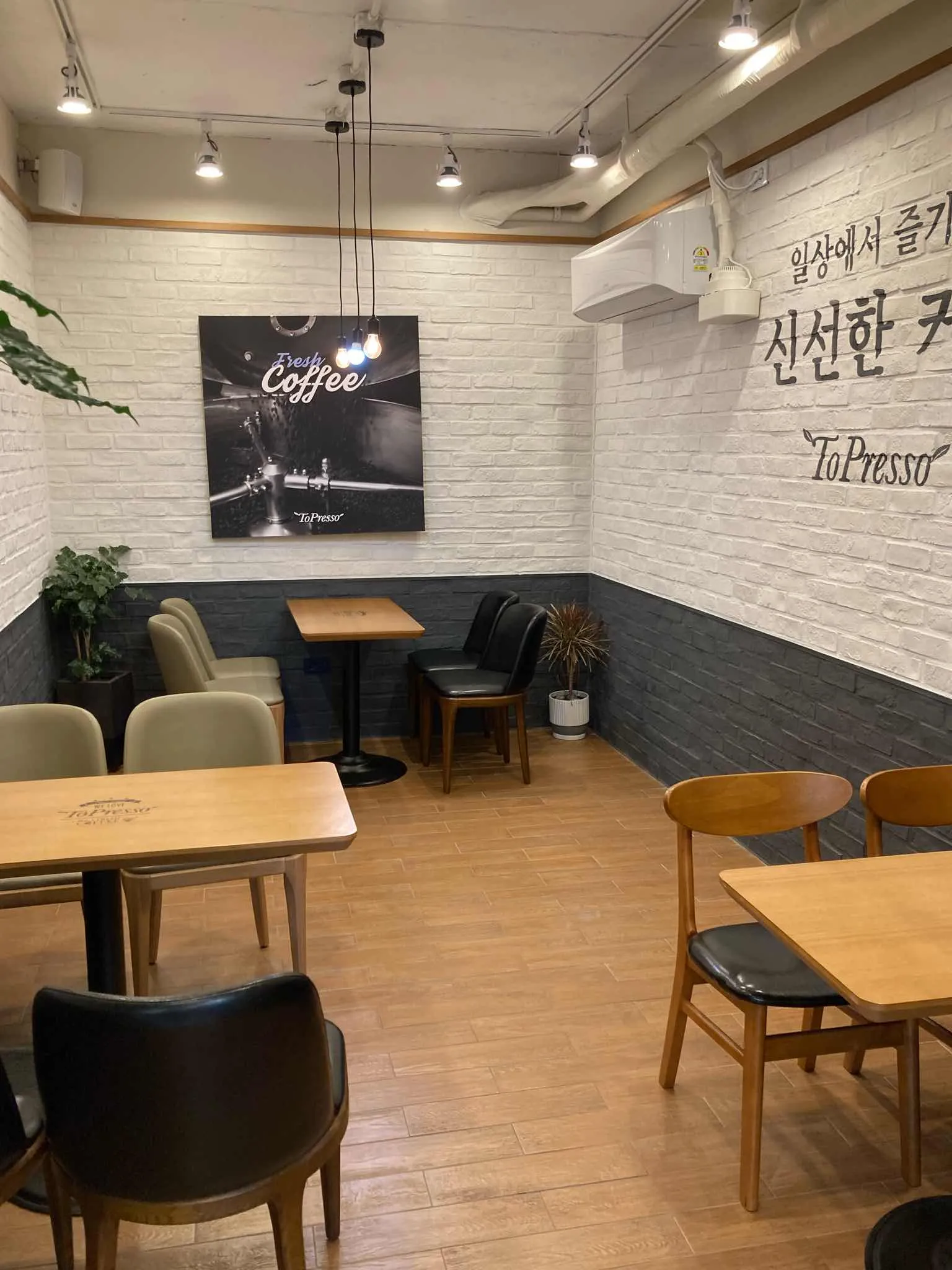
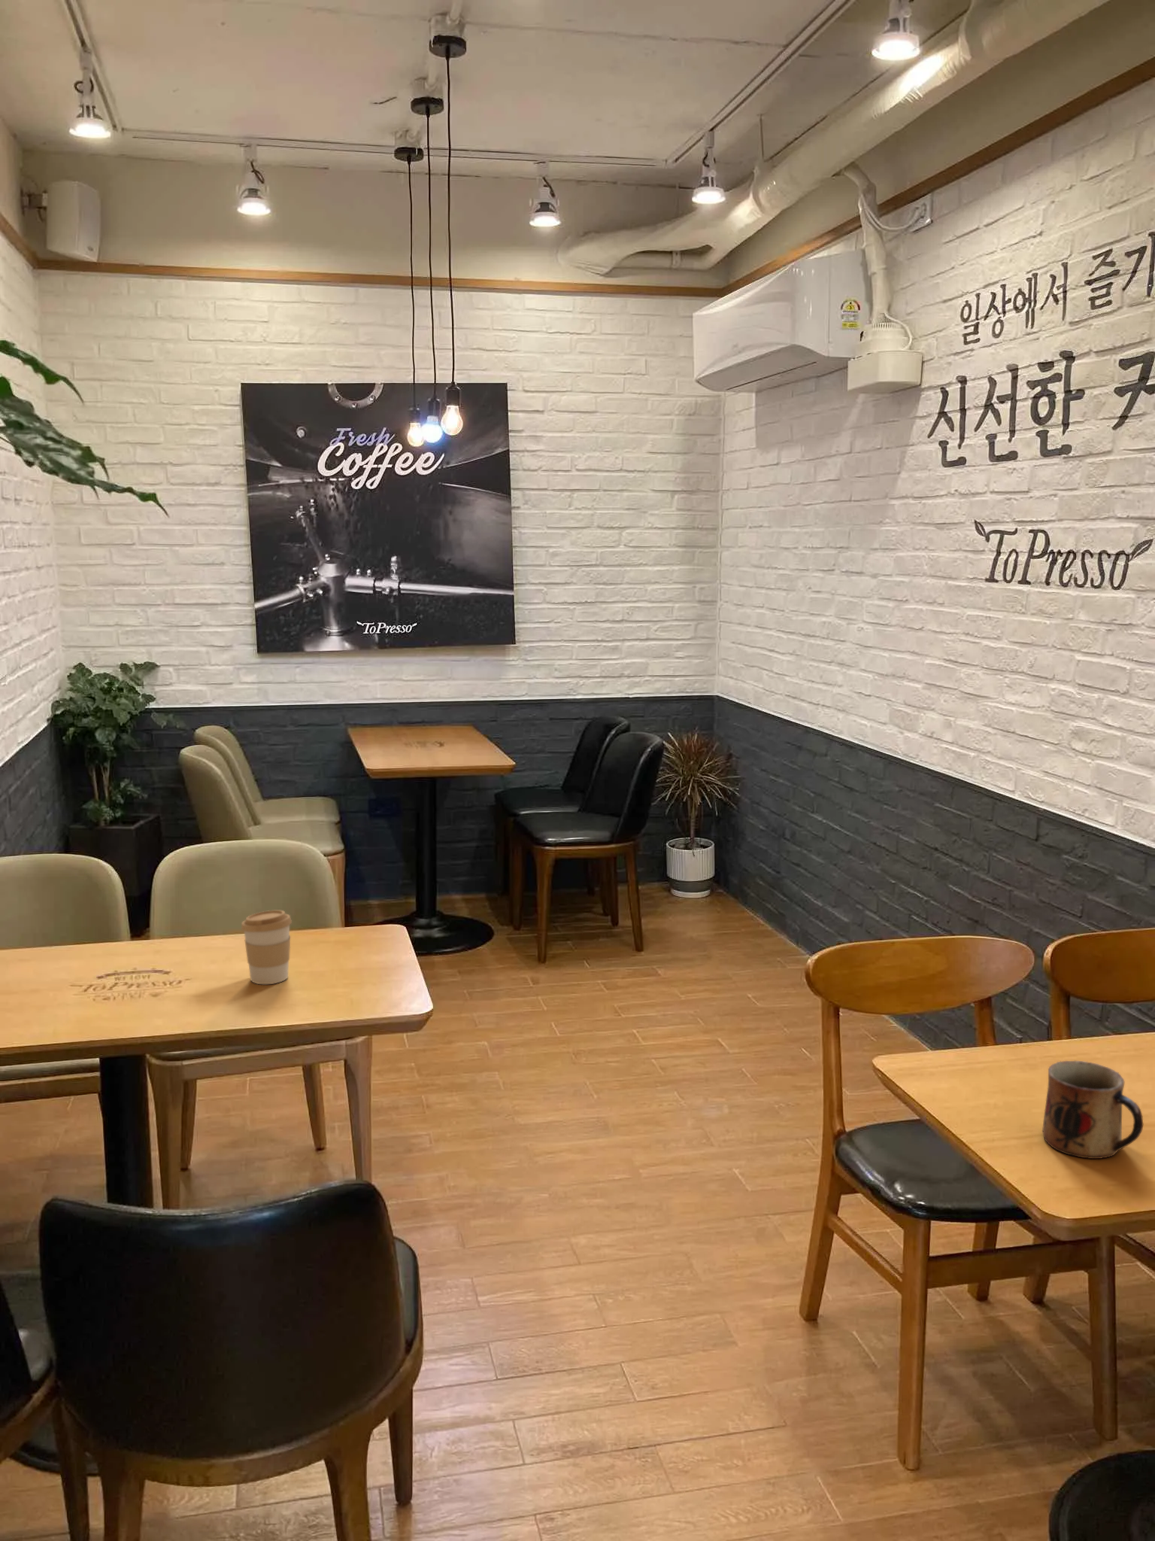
+ mug [1041,1060,1144,1160]
+ coffee cup [240,910,292,985]
